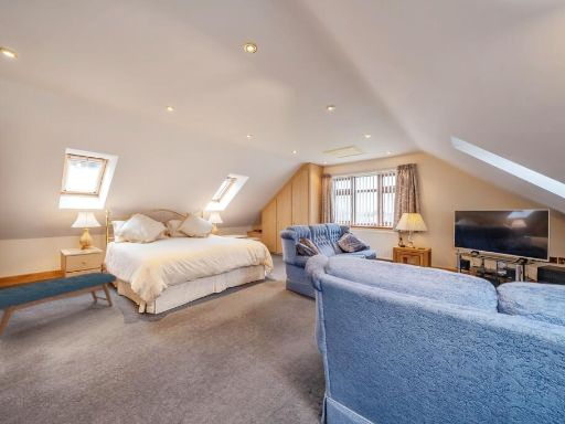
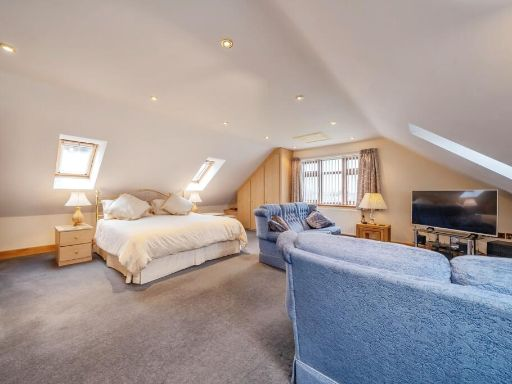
- bench [0,272,117,339]
